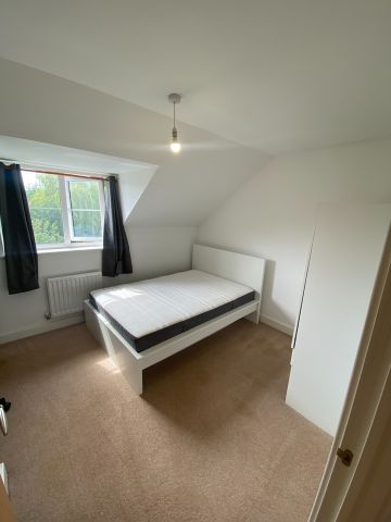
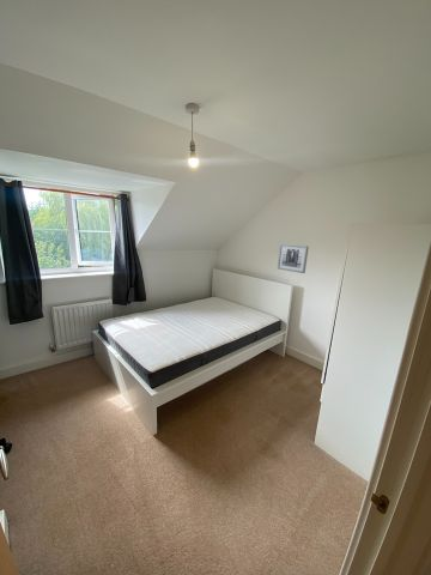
+ wall art [277,243,310,274]
